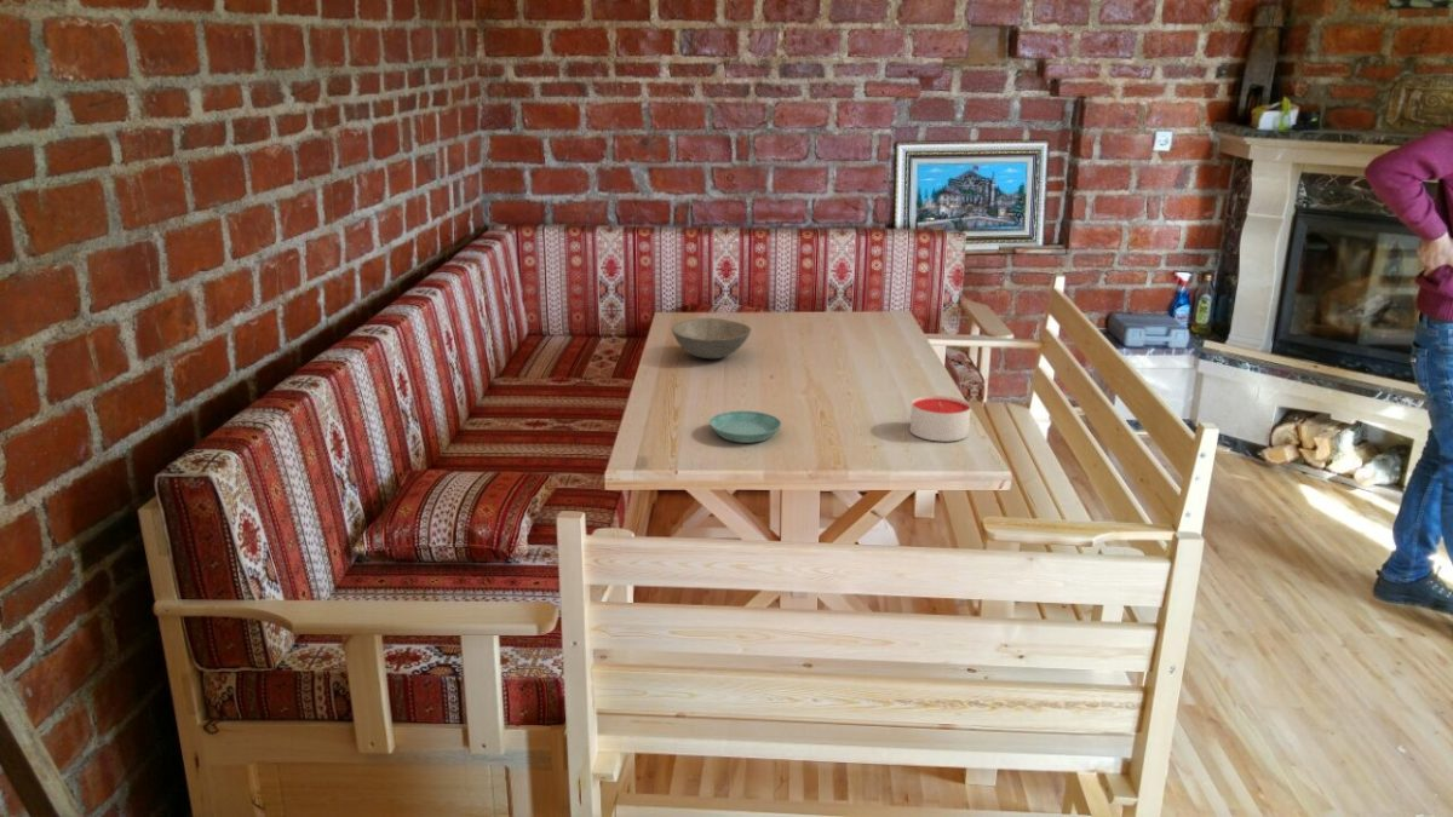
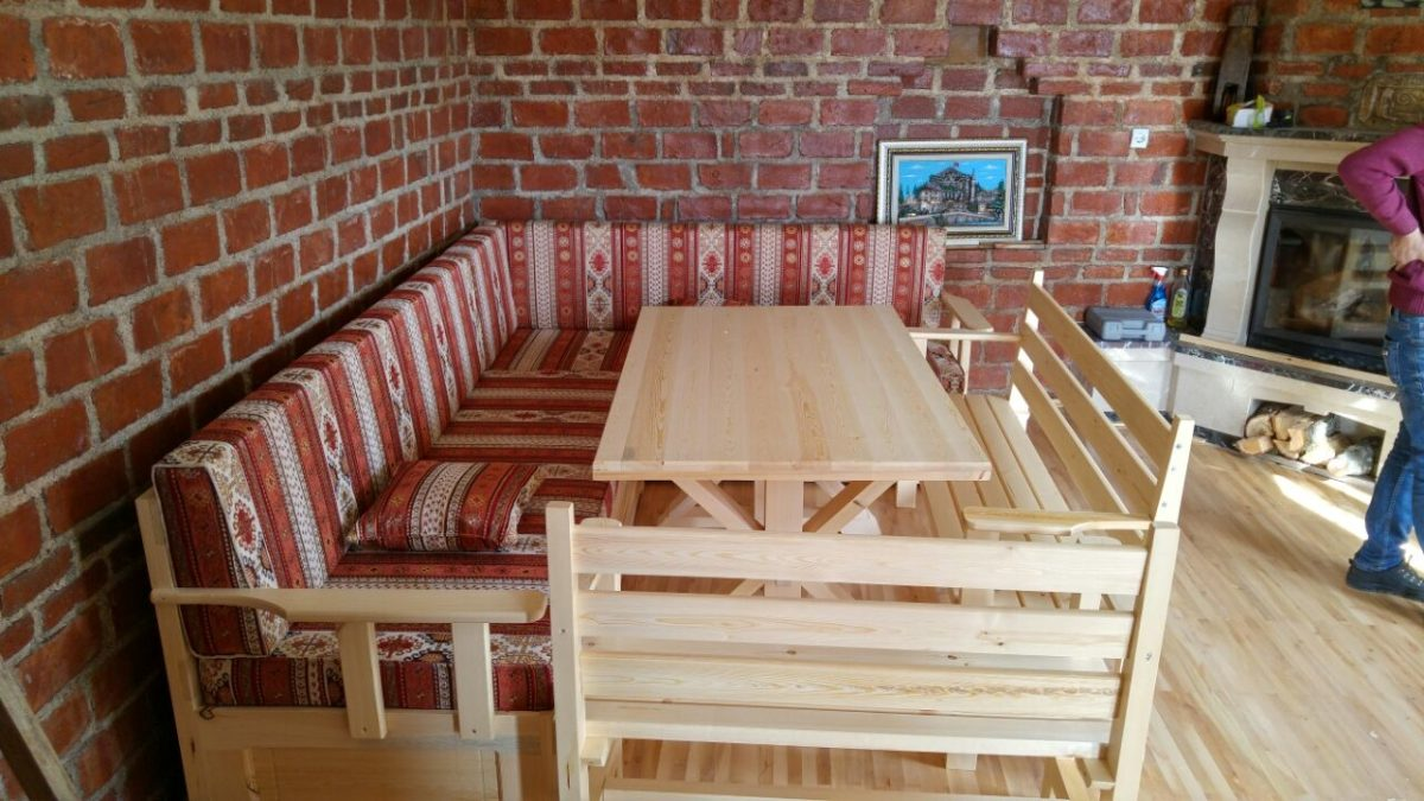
- saucer [708,410,782,444]
- soup bowl [671,317,752,359]
- candle [909,395,972,443]
